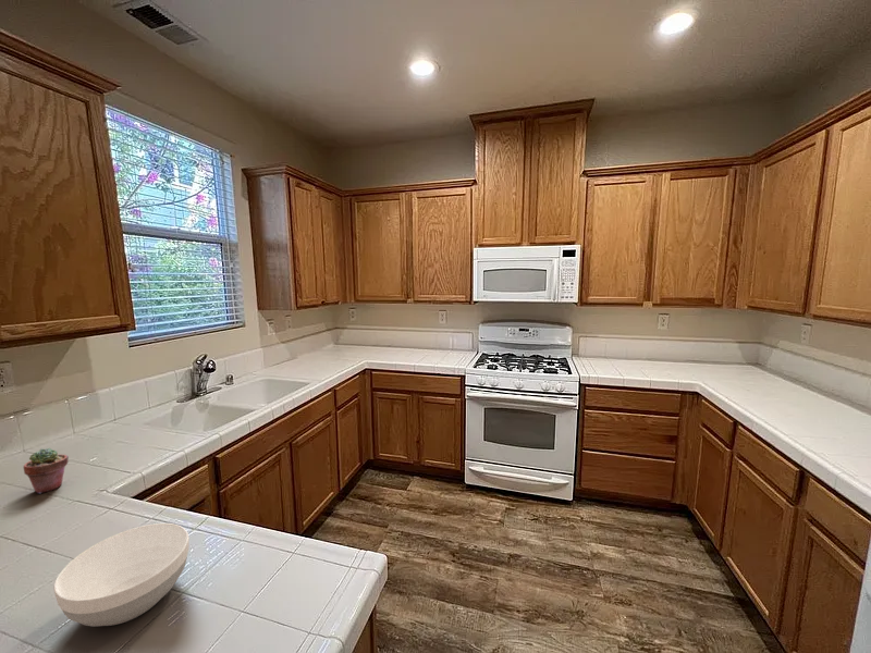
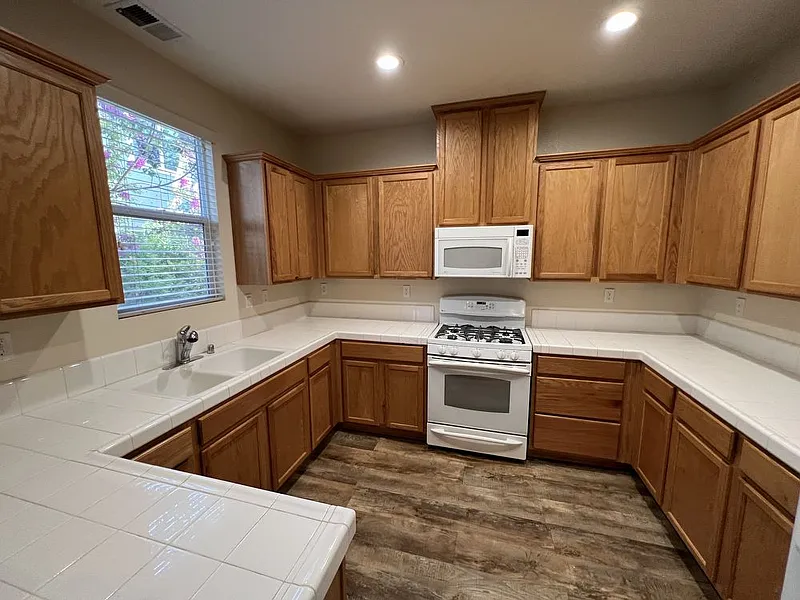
- potted succulent [23,447,70,495]
- bowl [52,522,191,628]
